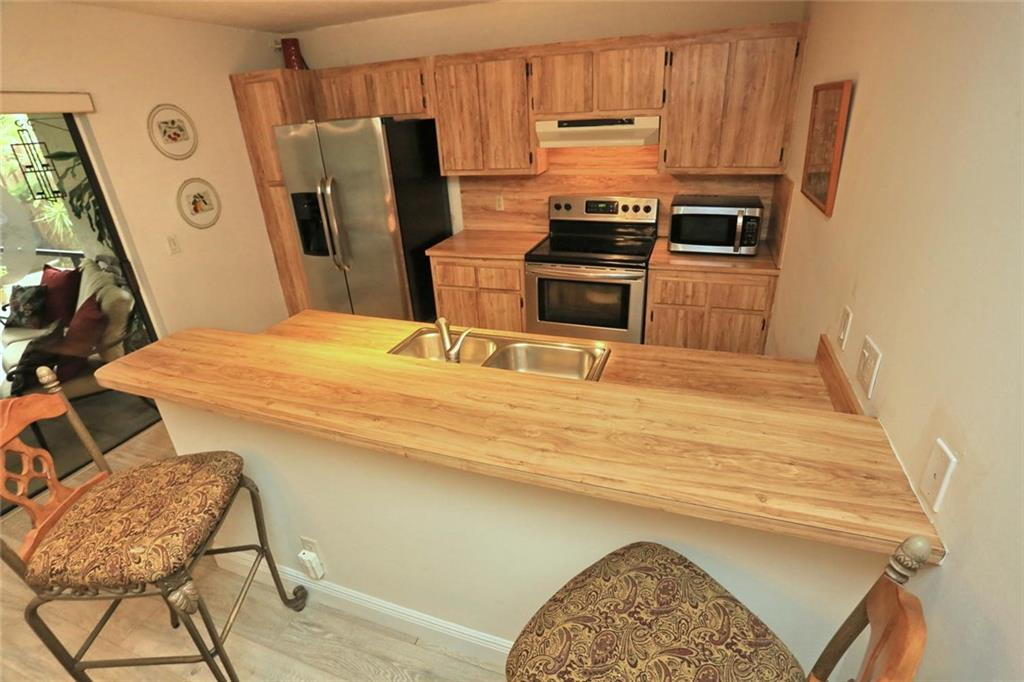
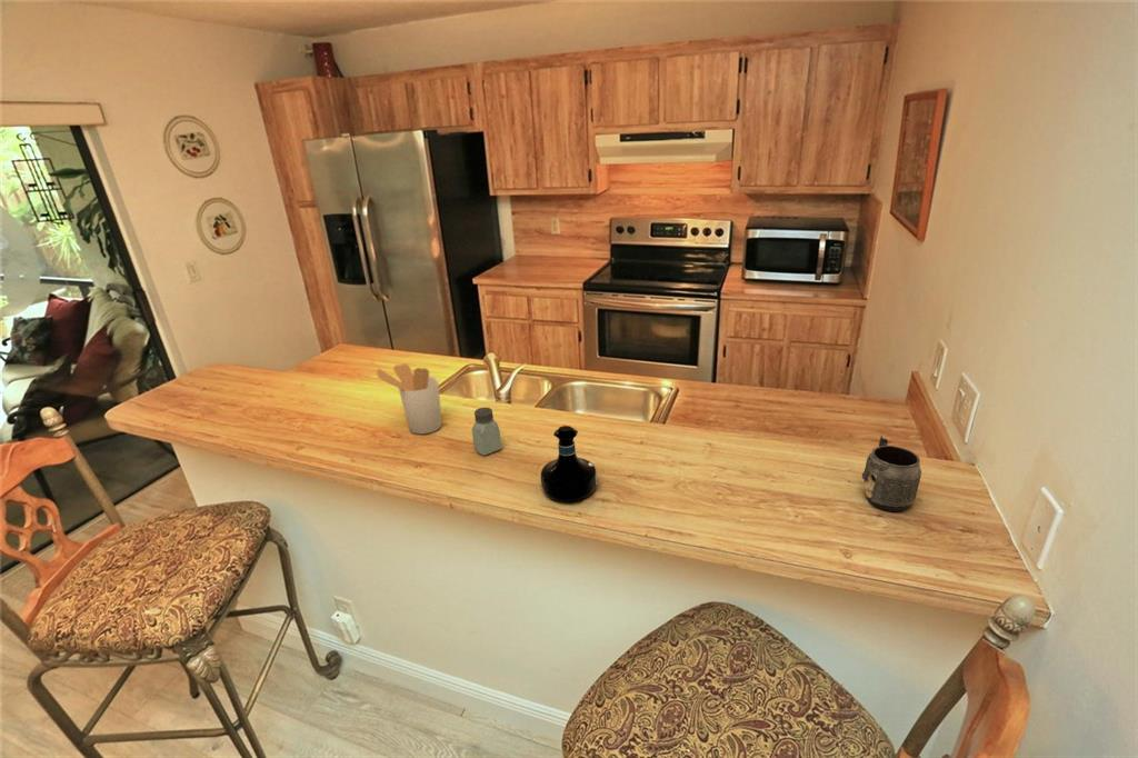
+ tequila bottle [540,425,598,505]
+ utensil holder [375,362,443,436]
+ saltshaker [471,407,503,457]
+ mug [861,435,922,512]
